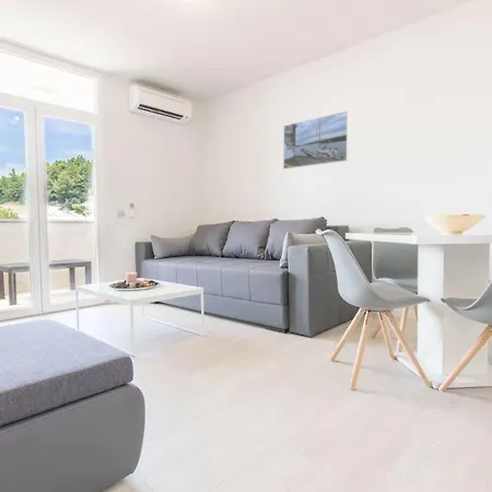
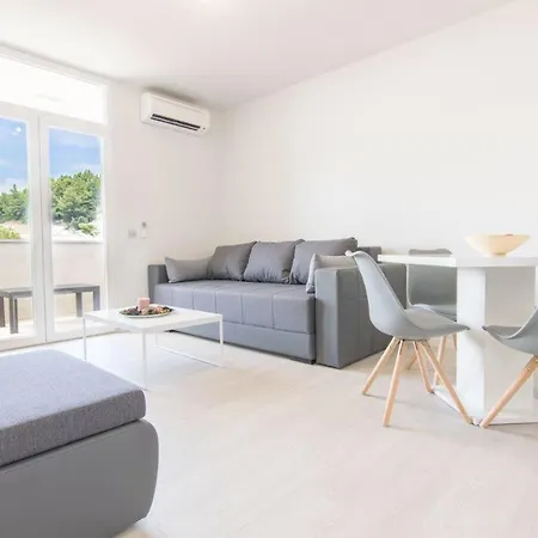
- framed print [282,109,350,171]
